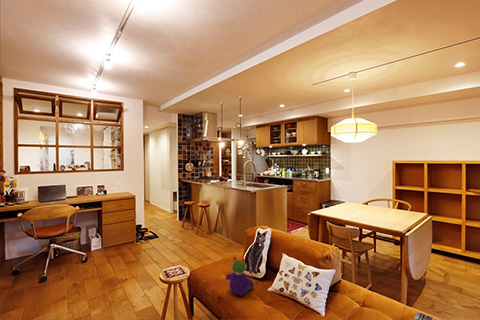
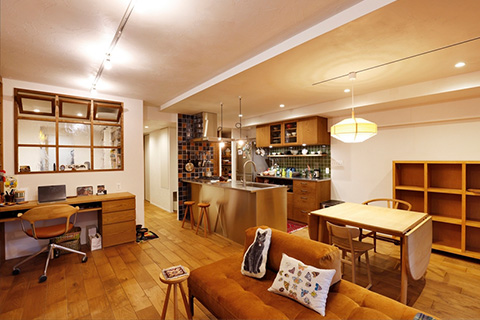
- stuffed toy [225,255,255,297]
